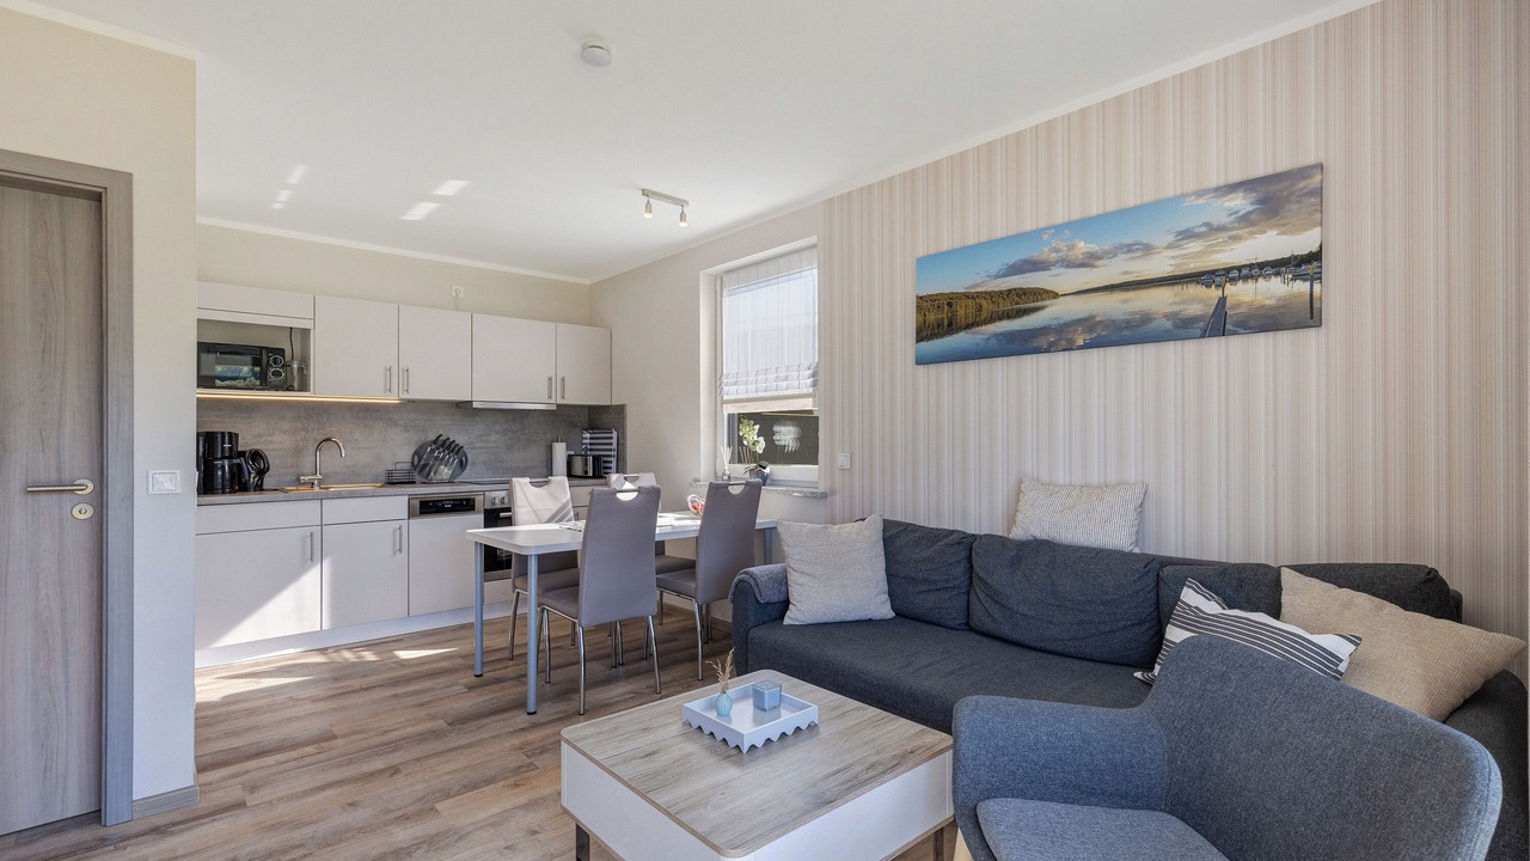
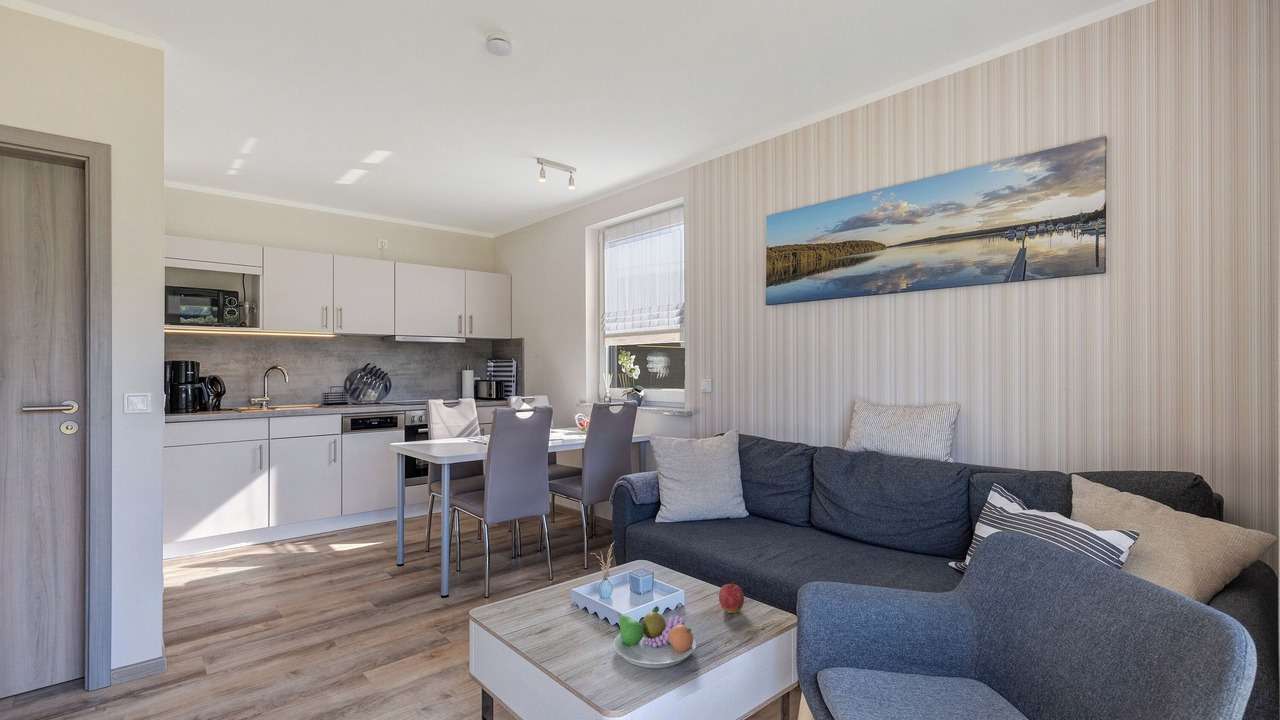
+ fruit bowl [612,605,697,669]
+ apple [718,580,745,614]
